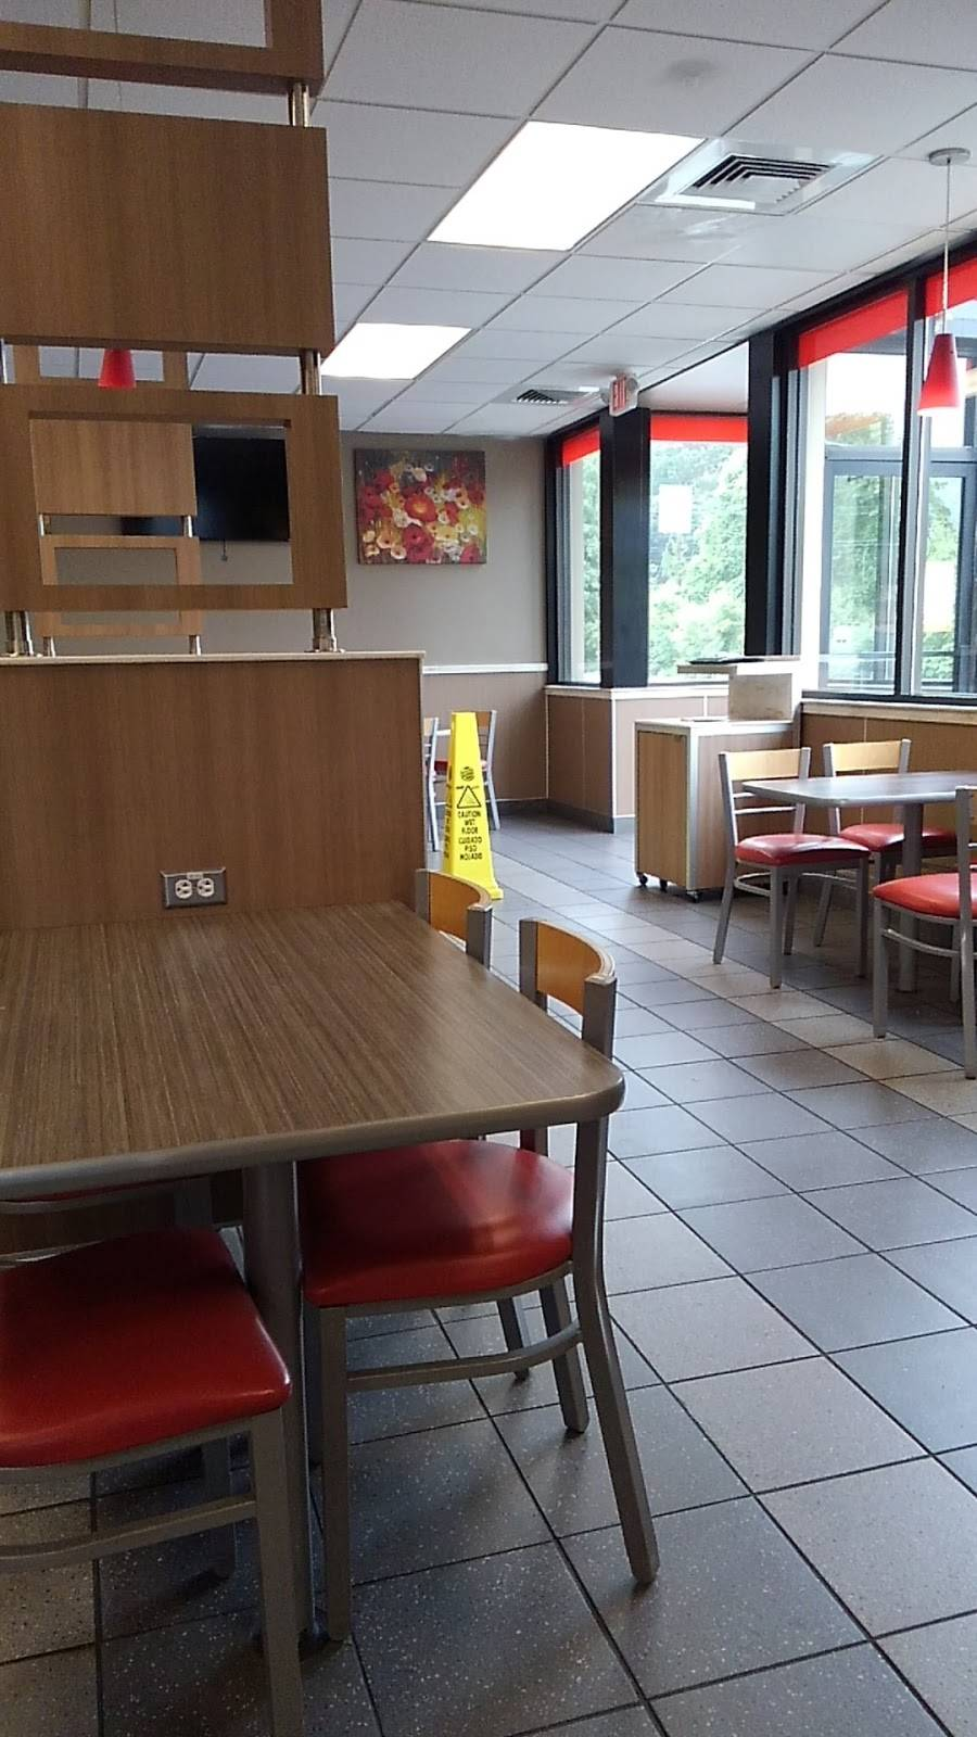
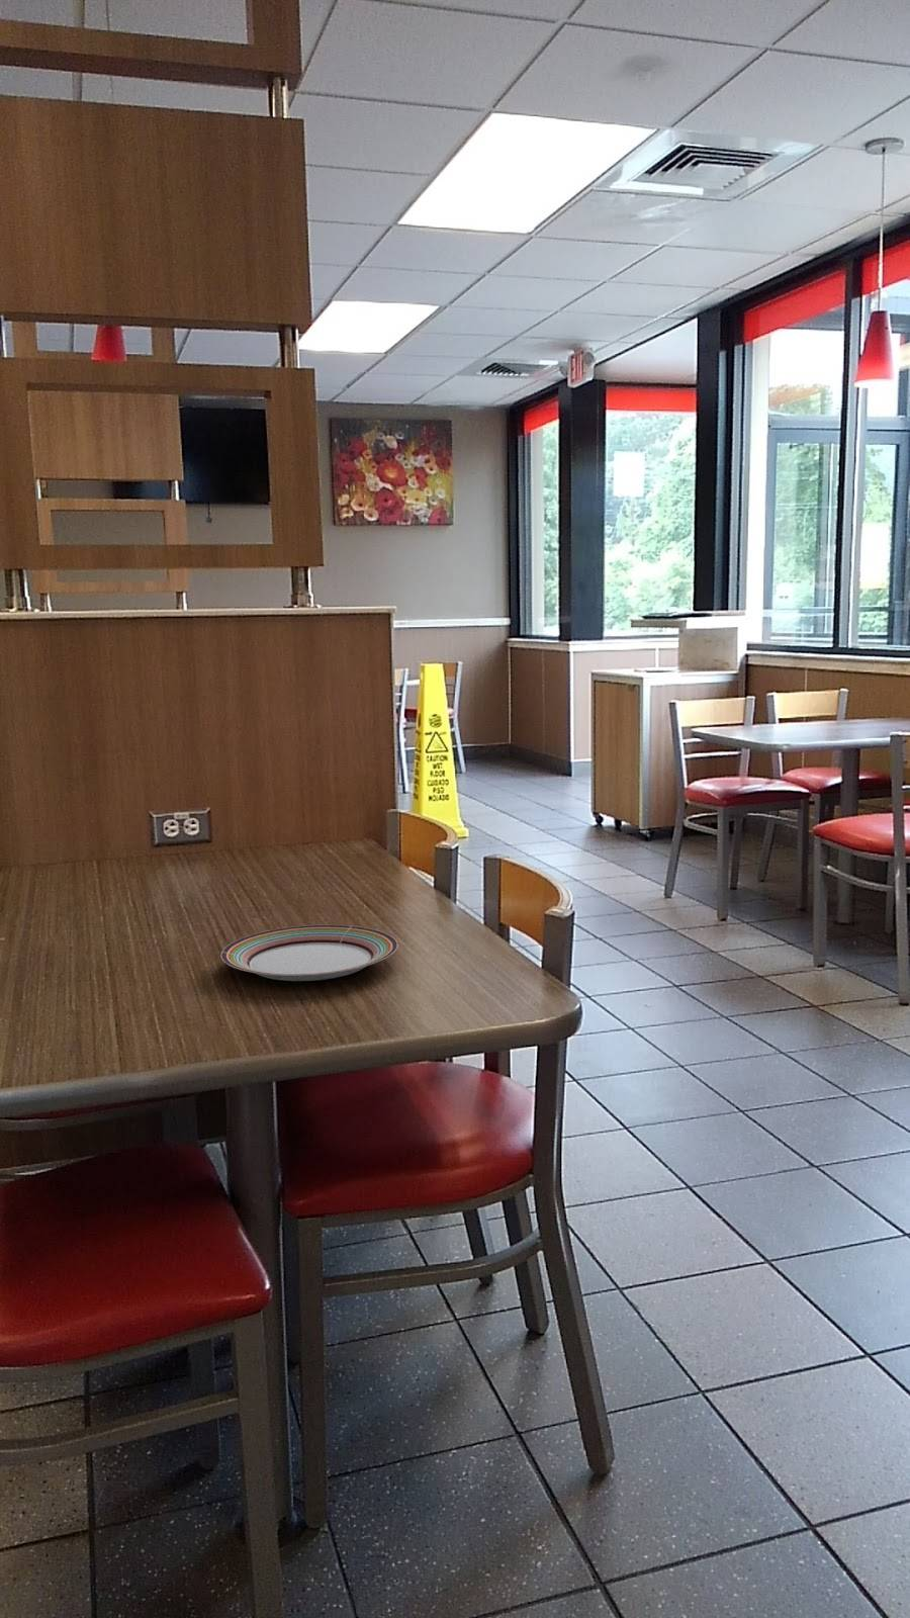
+ plate [220,925,399,982]
